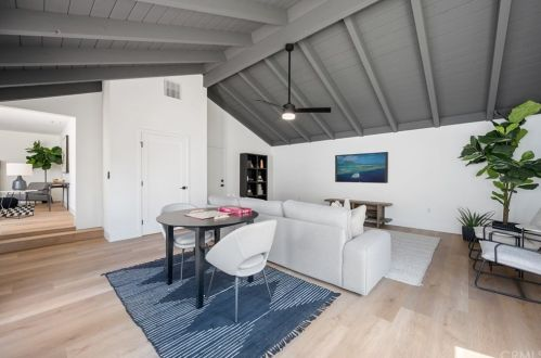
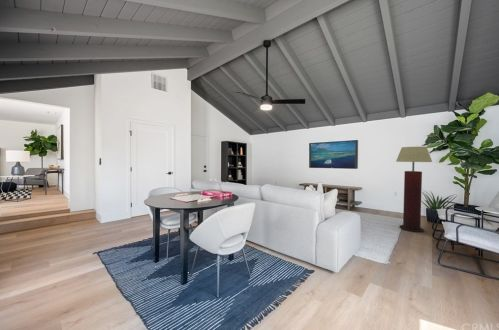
+ floor lamp [395,146,433,234]
